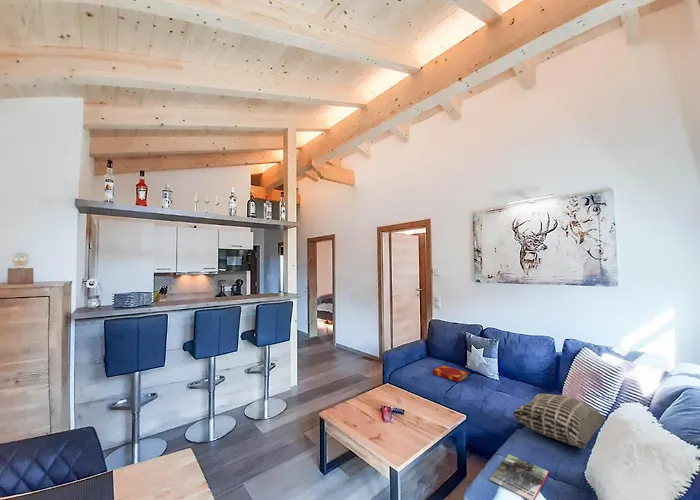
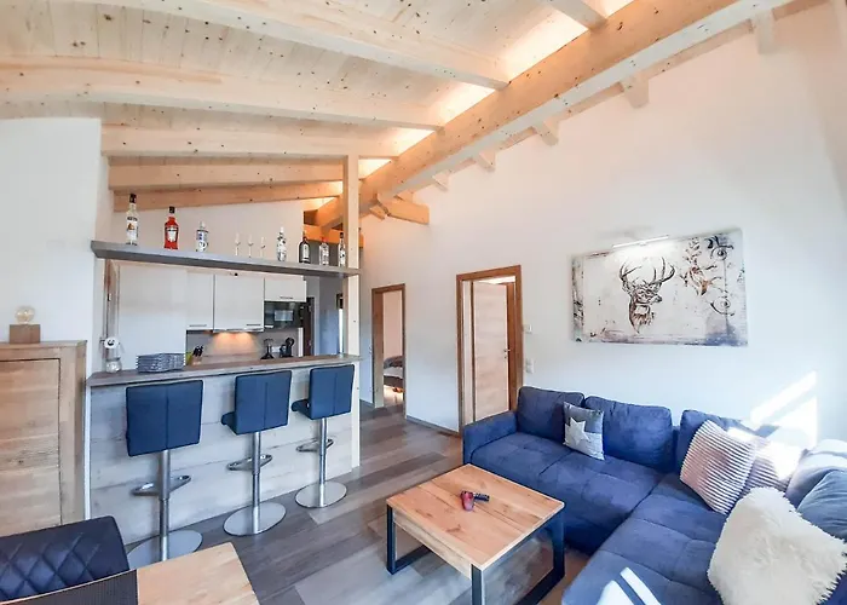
- cushion [512,393,607,450]
- magazine [489,453,550,500]
- hardback book [432,364,470,383]
